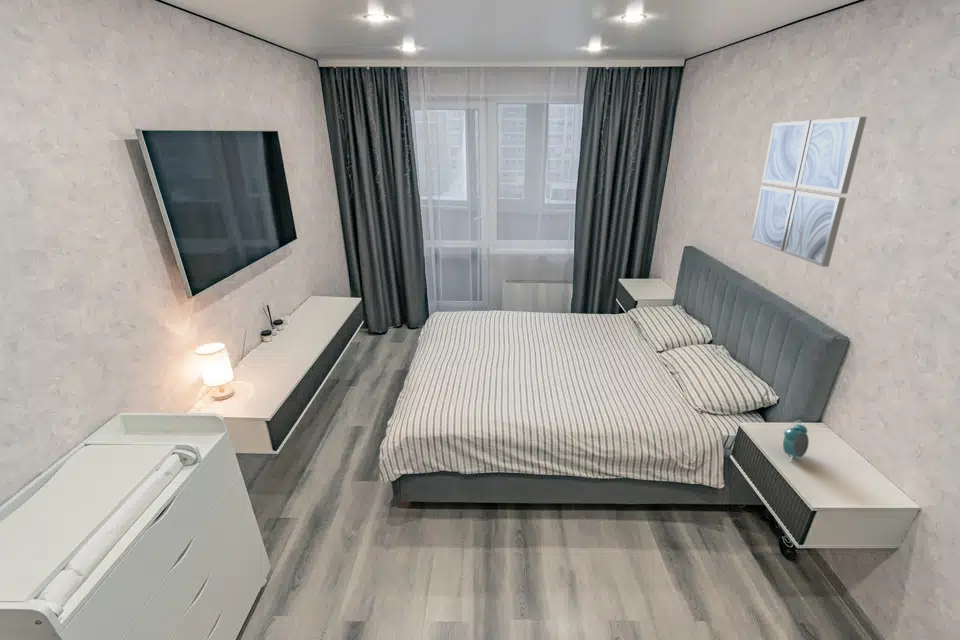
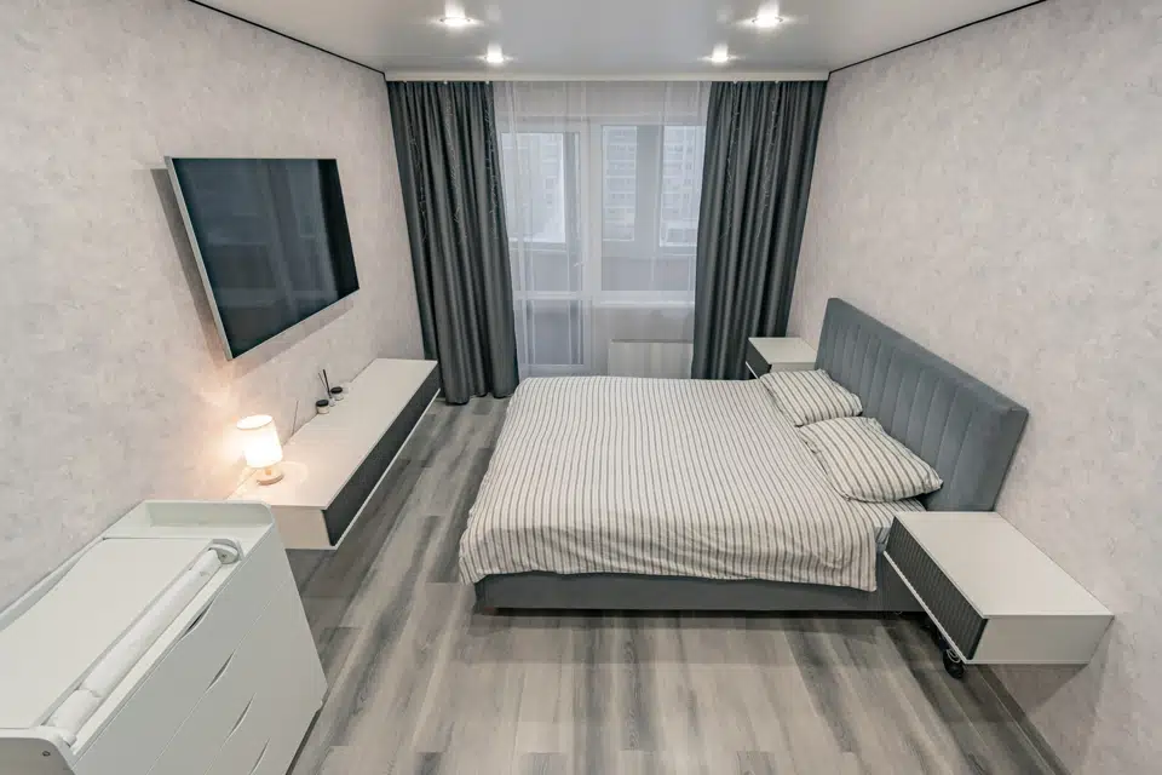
- alarm clock [782,419,810,463]
- wall art [750,116,868,268]
